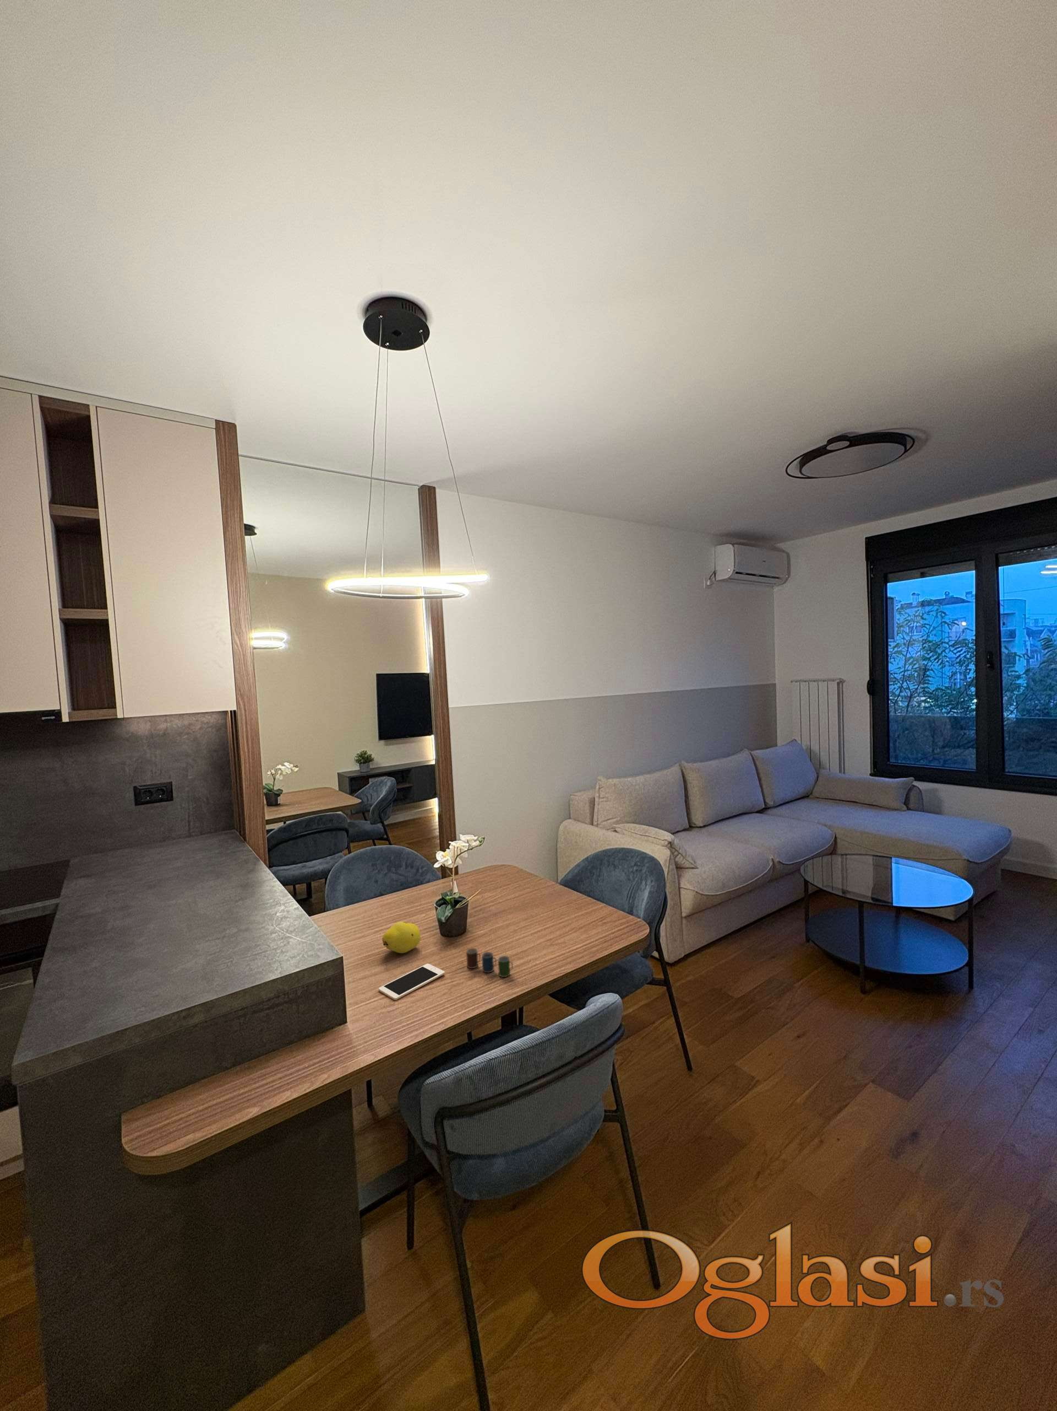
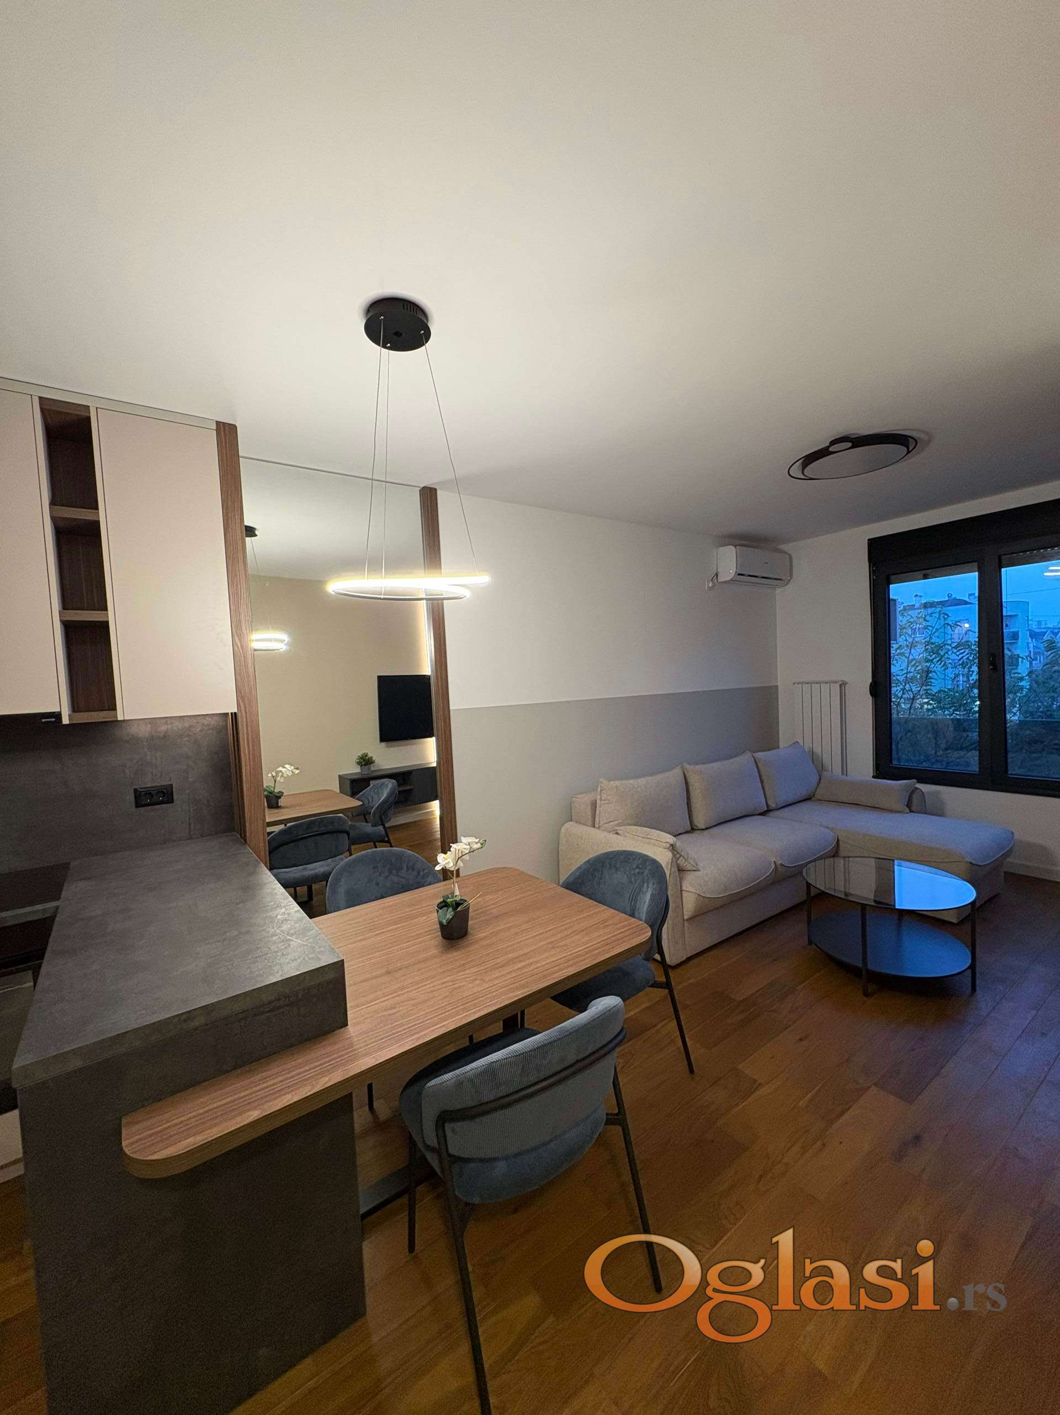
- cup [465,948,514,978]
- cell phone [379,963,445,1000]
- fruit [382,921,421,953]
